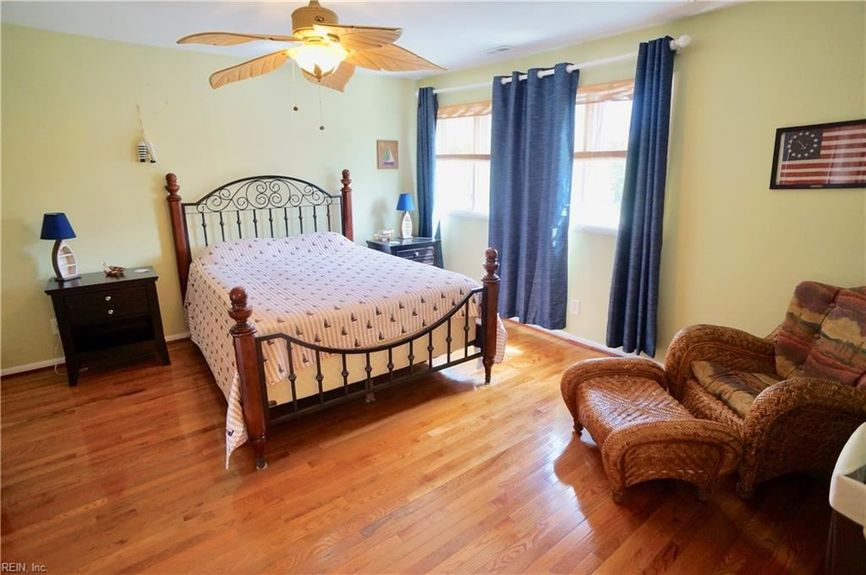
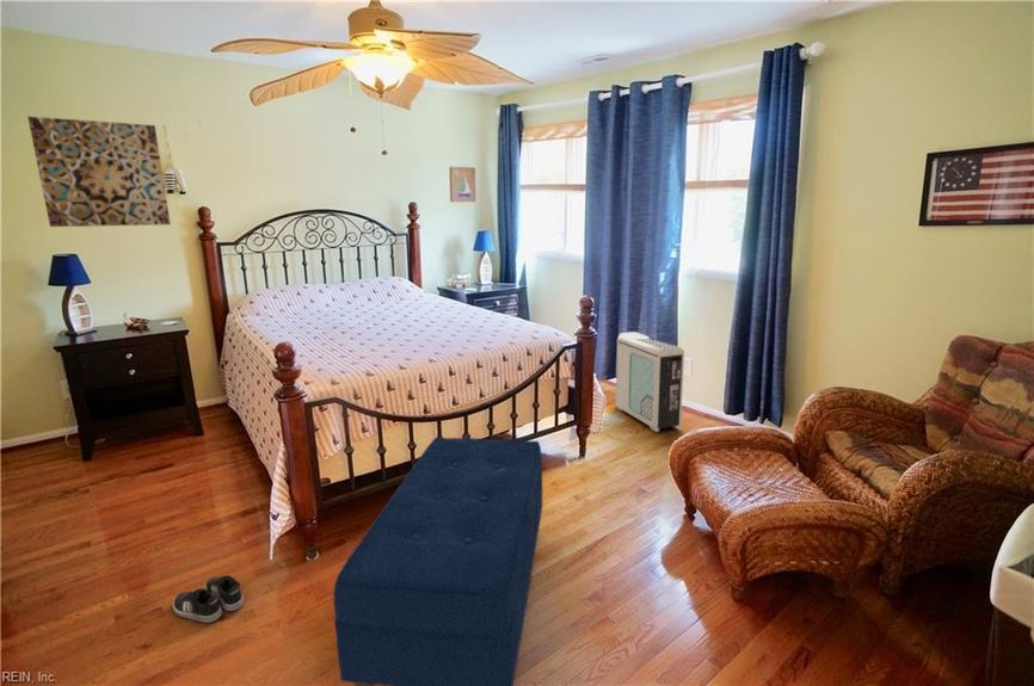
+ bench [333,437,543,686]
+ wall art [26,116,172,228]
+ shoe [172,574,245,624]
+ air purifier [615,330,685,433]
